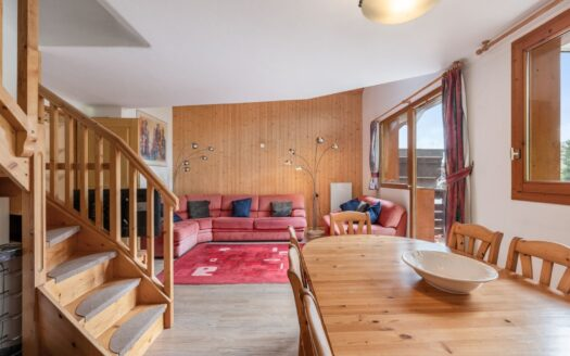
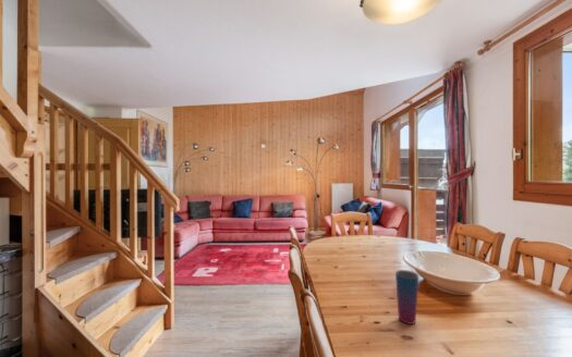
+ cup [394,269,419,325]
